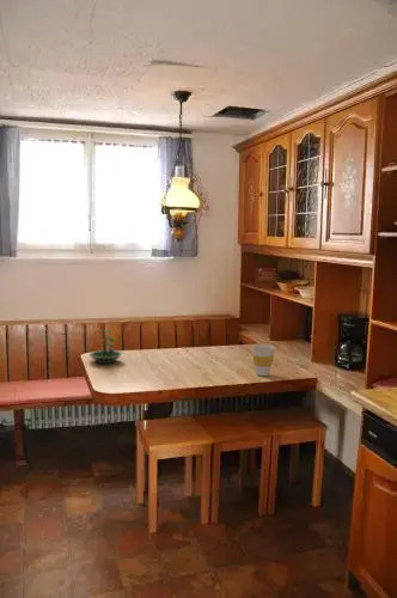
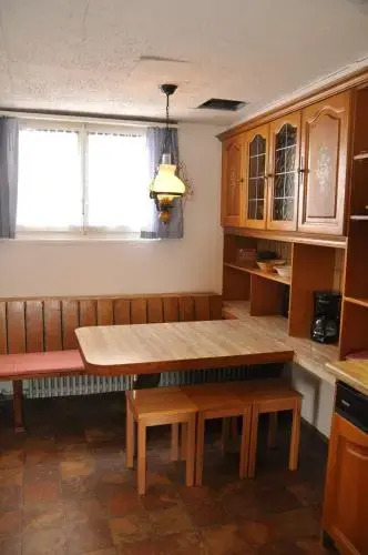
- terrarium [87,329,123,365]
- cup [251,343,276,377]
